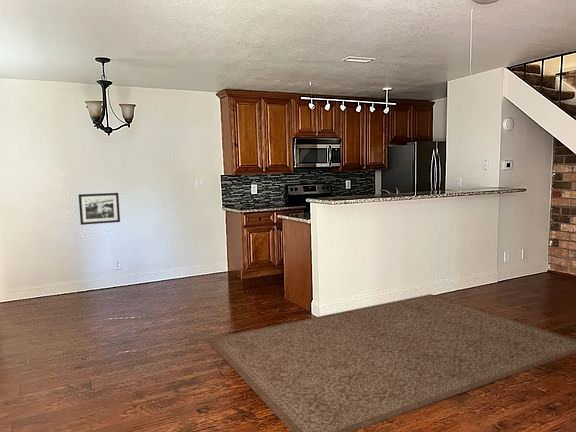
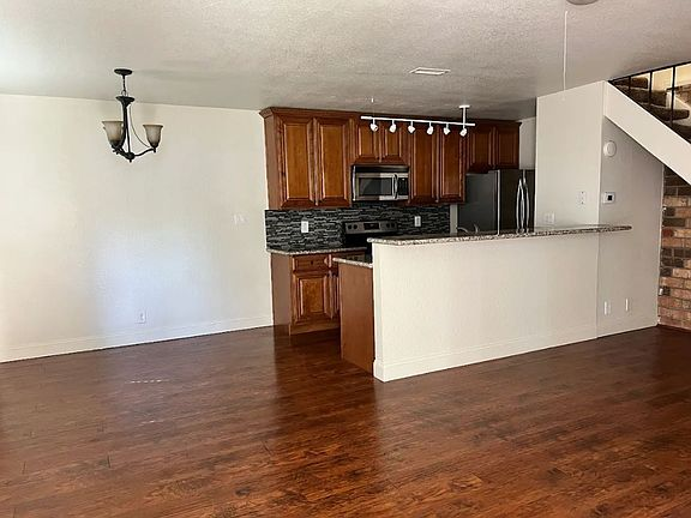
- rug [206,293,576,432]
- picture frame [78,192,121,226]
